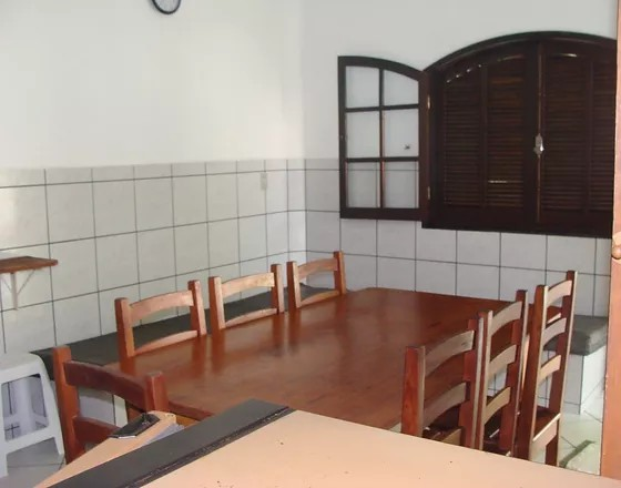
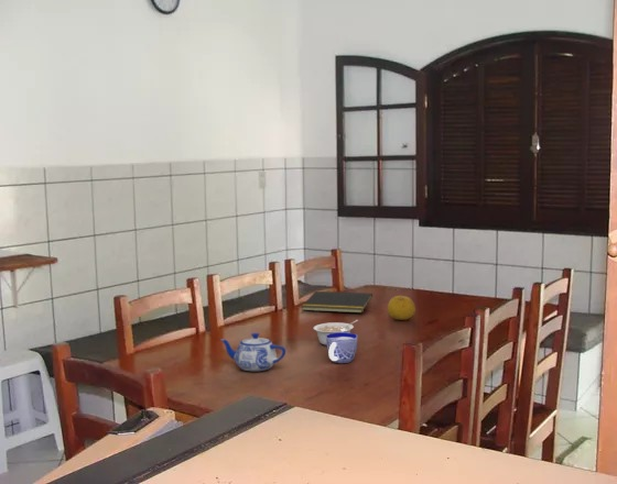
+ fruit [387,295,416,321]
+ teapot [219,332,286,372]
+ cup [326,332,359,364]
+ notepad [301,290,374,314]
+ legume [313,319,359,346]
